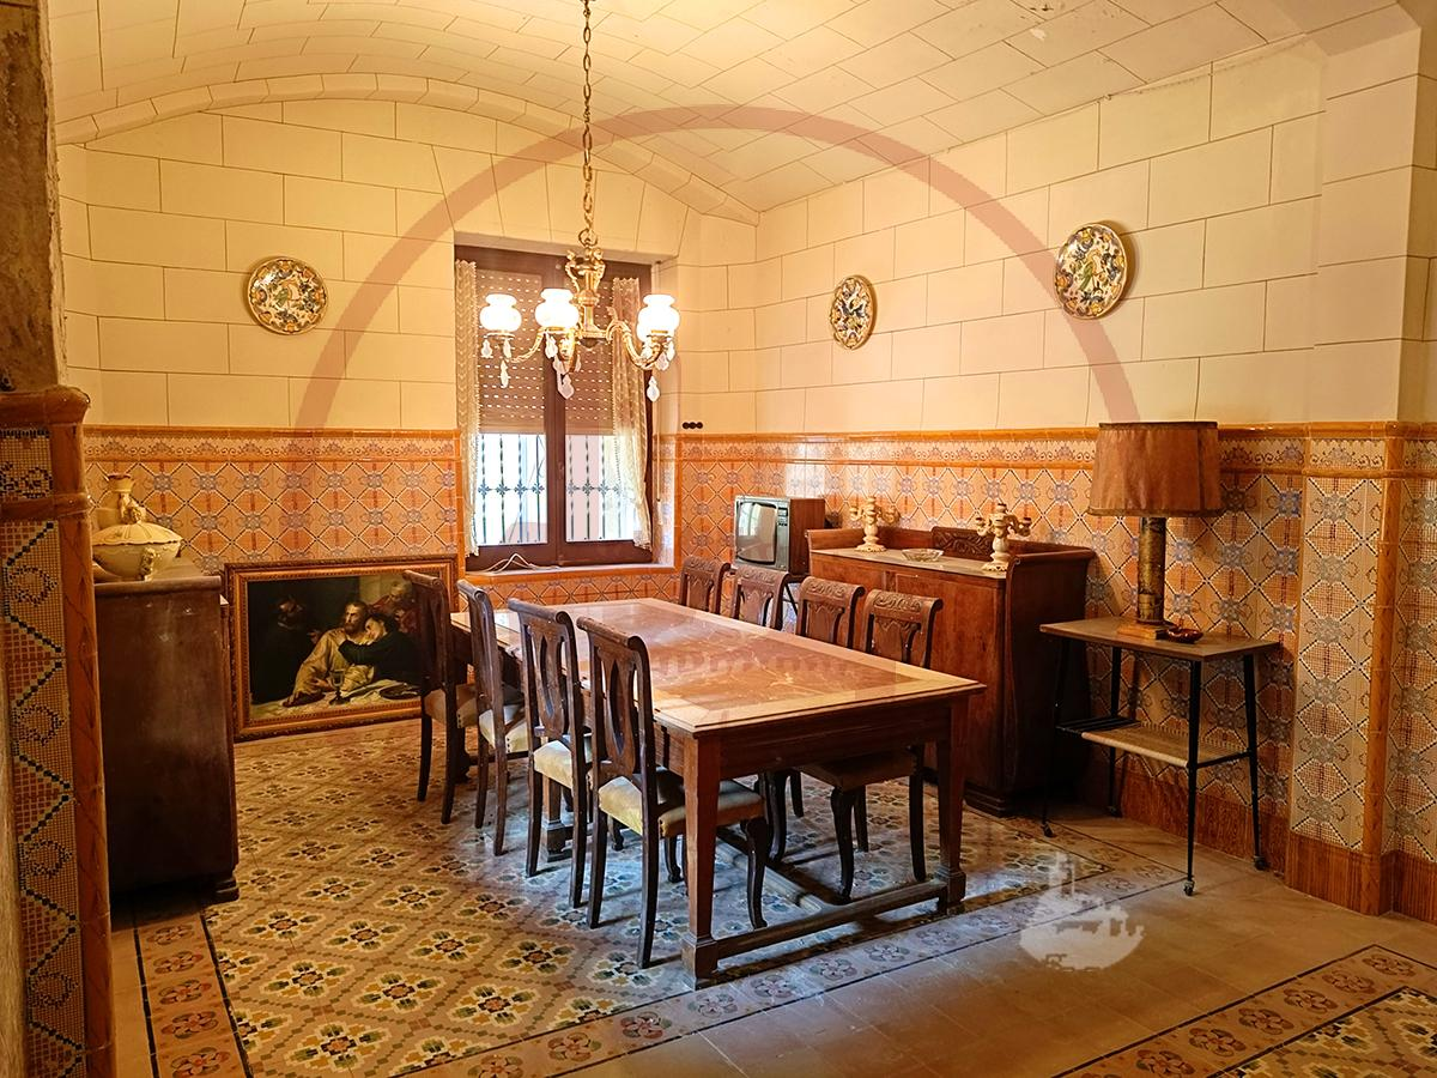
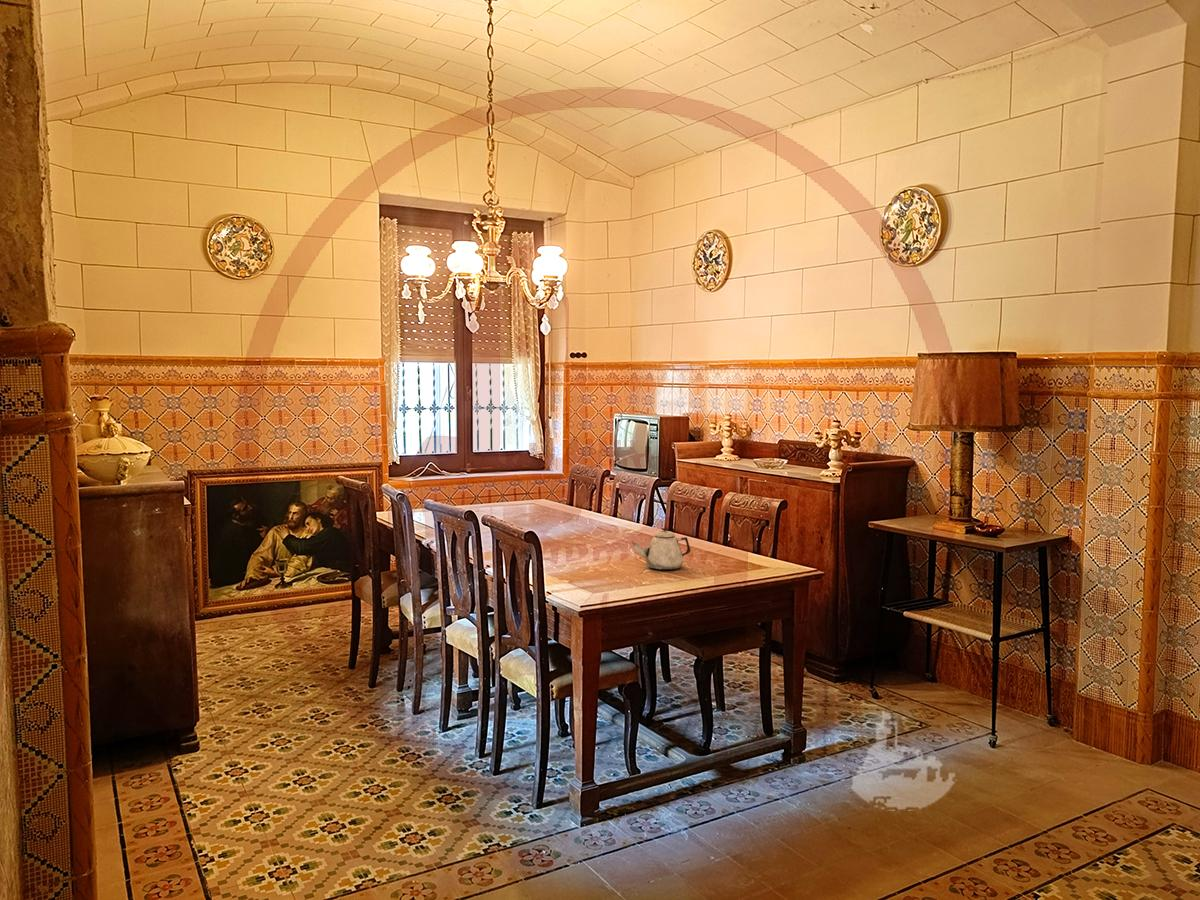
+ teapot [630,527,691,571]
